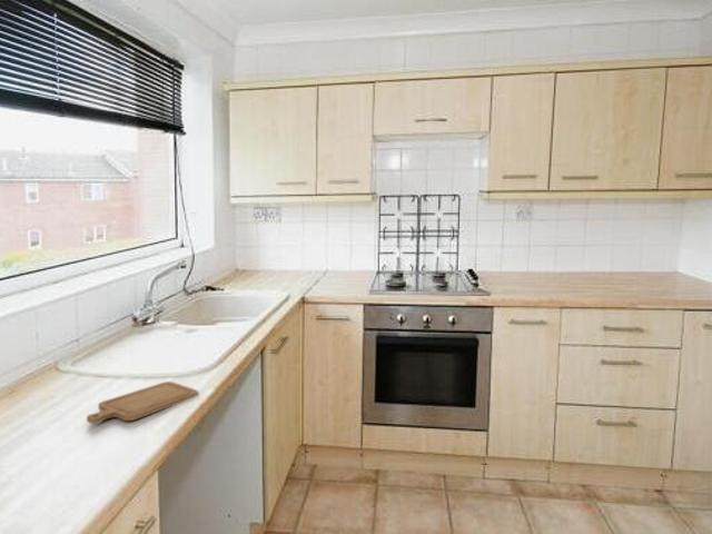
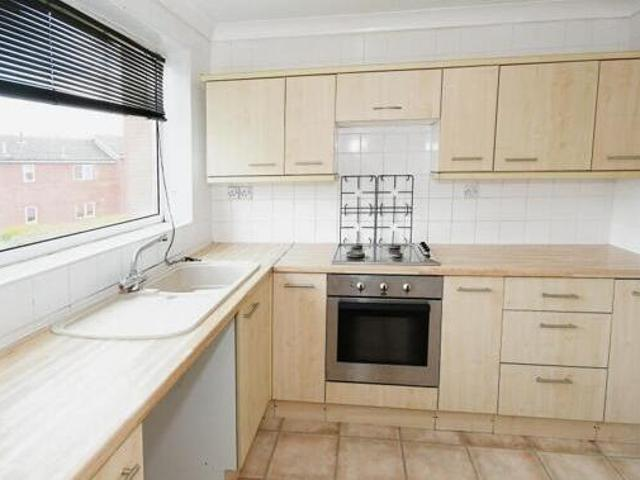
- chopping board [86,380,199,425]
